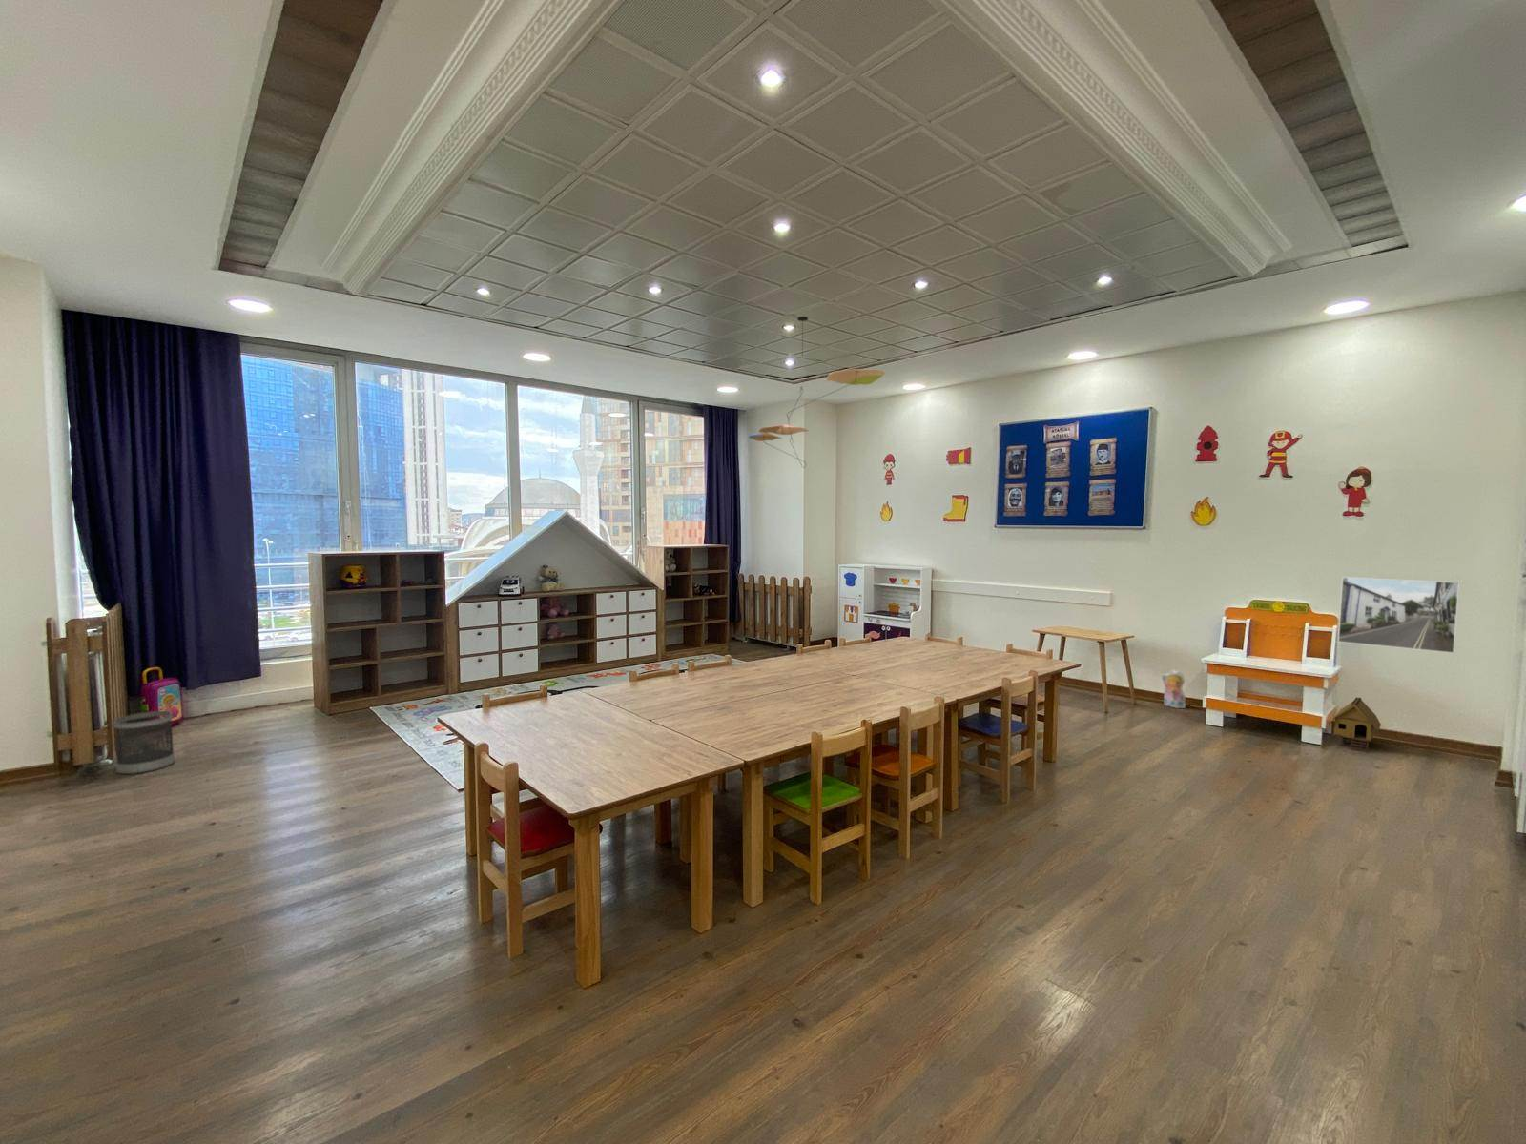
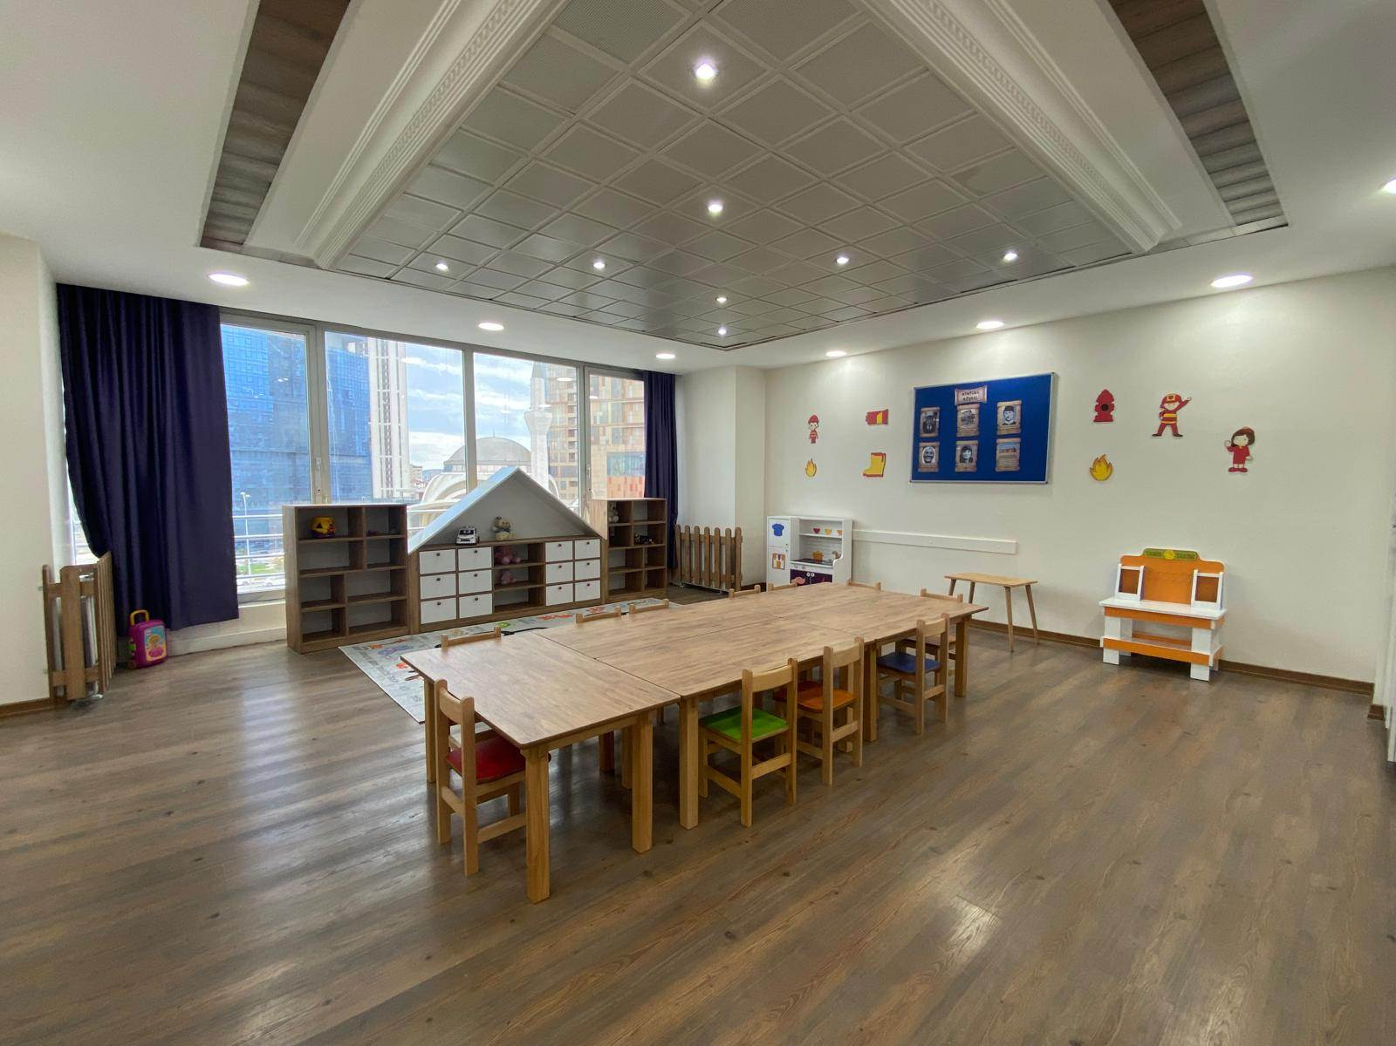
- plush toy [1161,669,1188,709]
- ceiling mobile [747,316,886,469]
- wastebasket [113,710,175,775]
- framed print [1337,576,1460,654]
- toy house [1328,697,1382,753]
